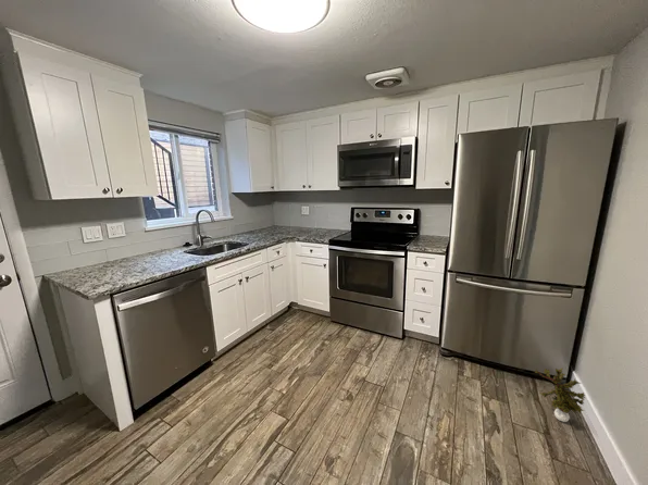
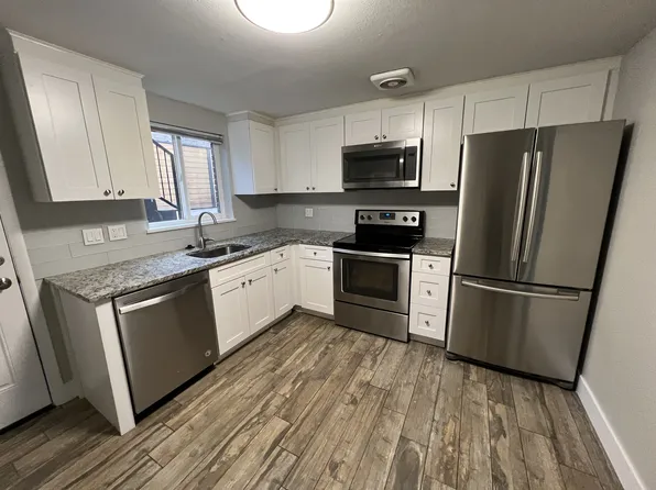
- potted plant [533,368,586,423]
